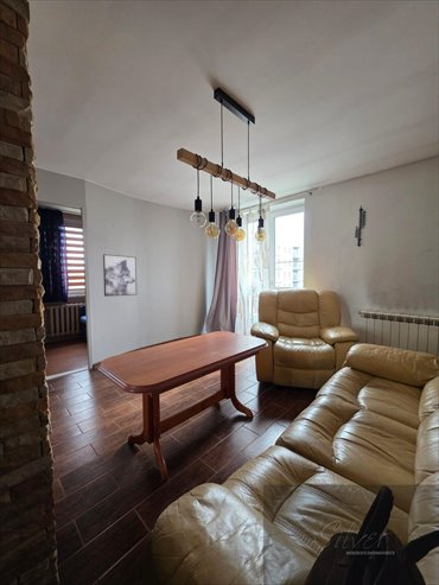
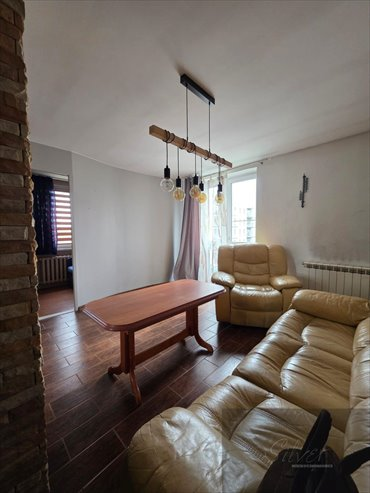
- wall art [102,253,138,298]
